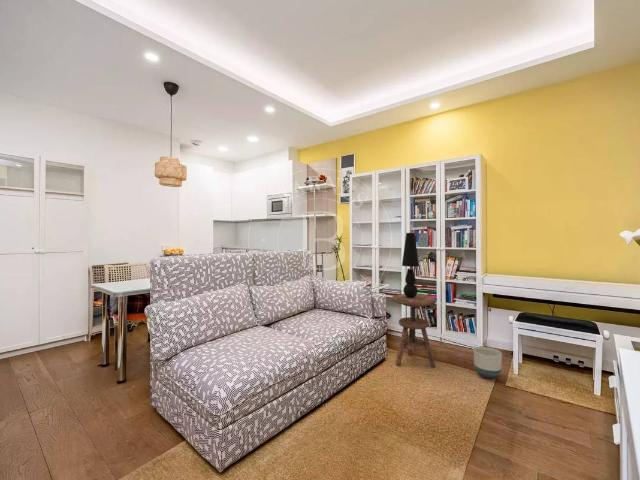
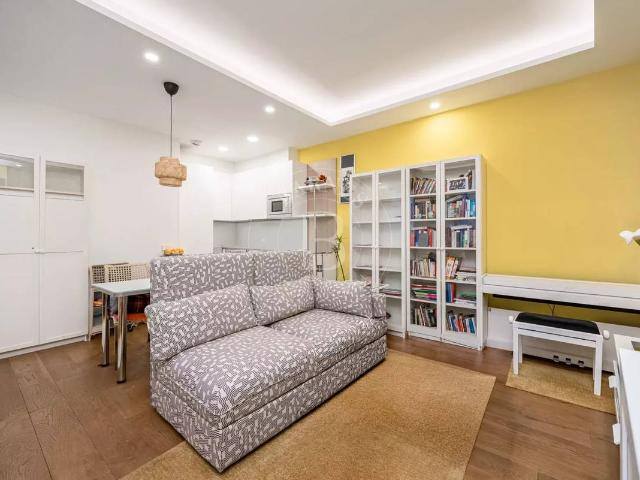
- table lamp [401,232,420,298]
- side table [390,293,437,368]
- planter [473,346,503,380]
